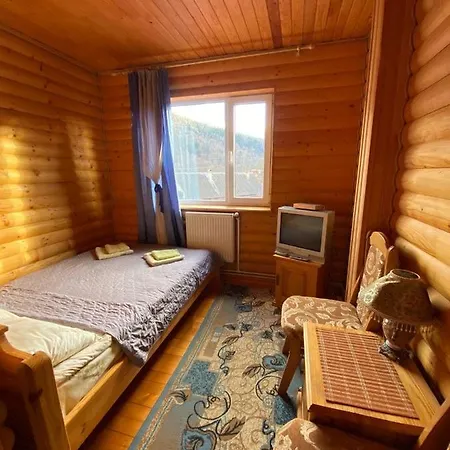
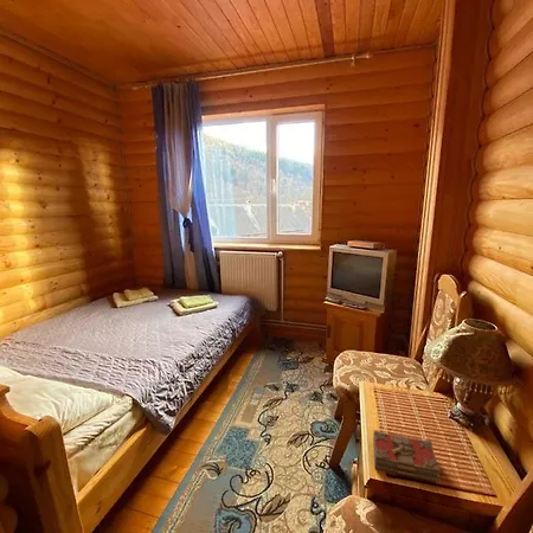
+ book [372,429,442,483]
